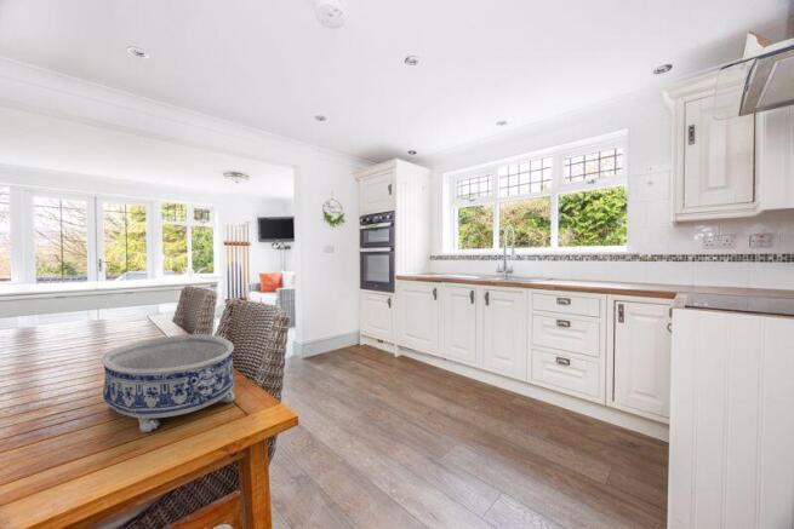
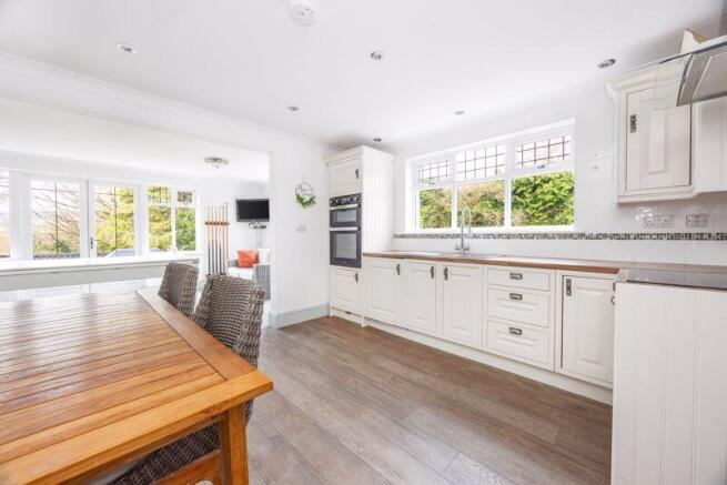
- decorative bowl [99,333,236,433]
